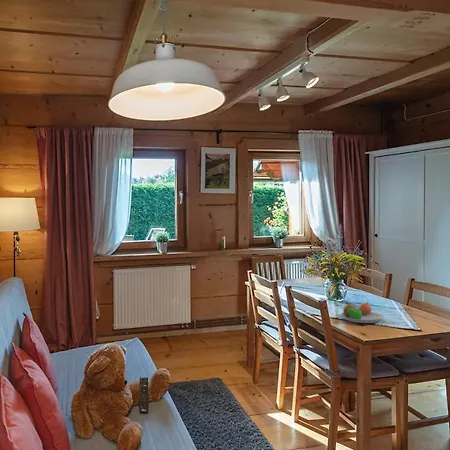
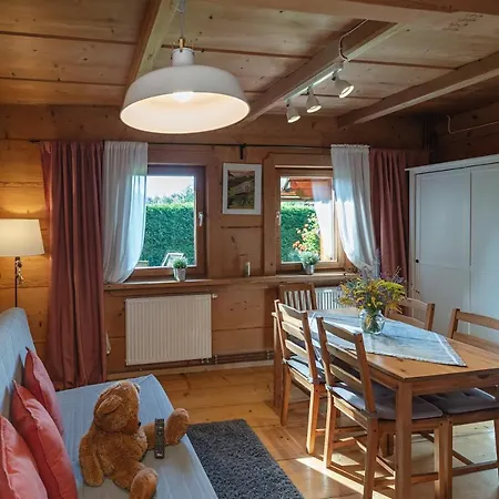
- fruit bowl [340,301,385,324]
